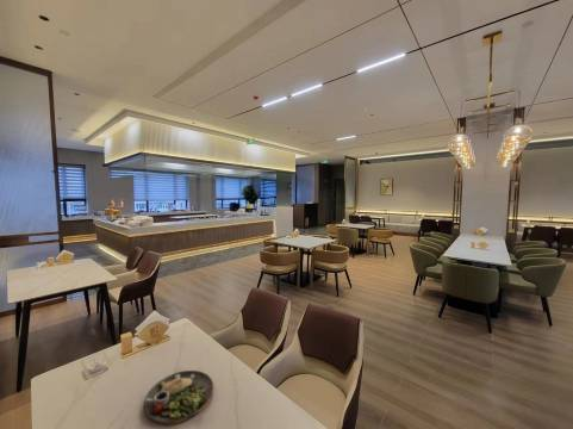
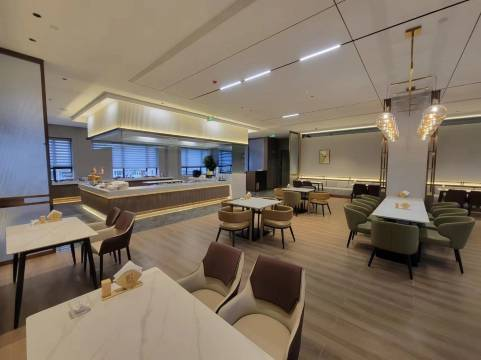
- dinner plate [143,369,214,425]
